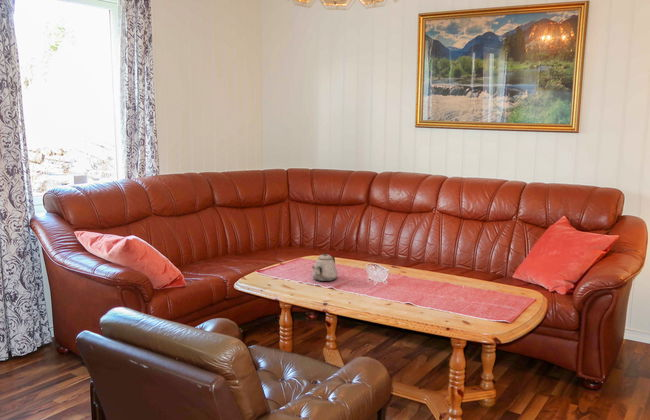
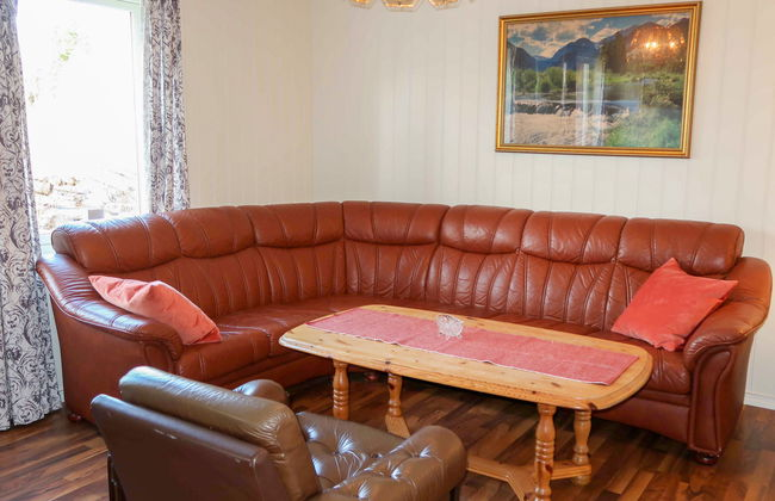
- teapot [311,252,338,282]
